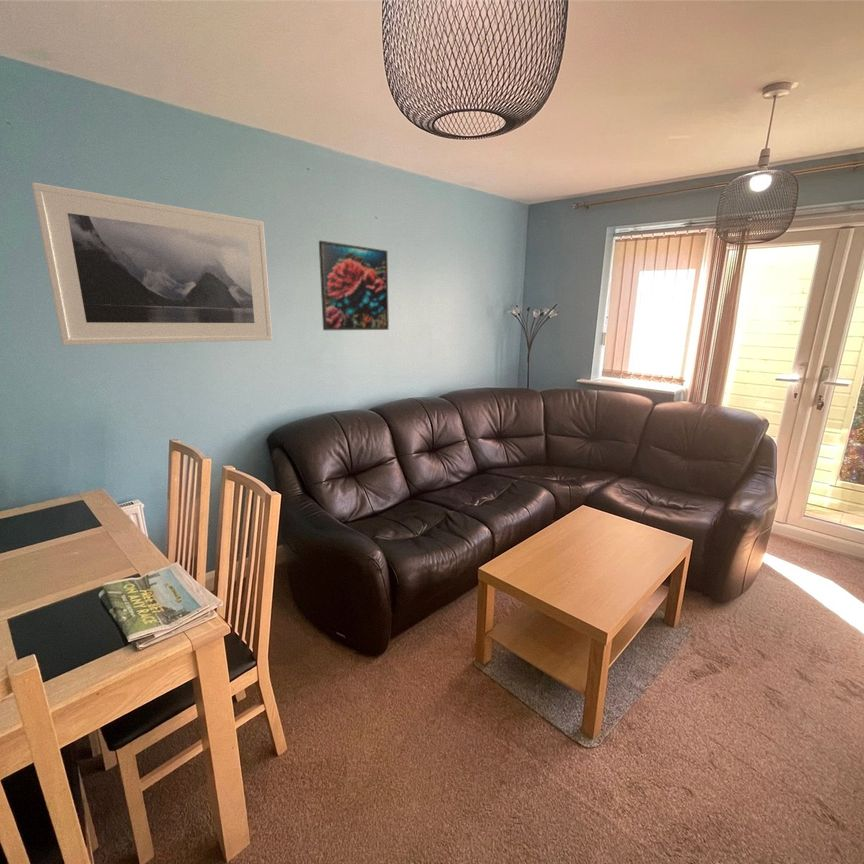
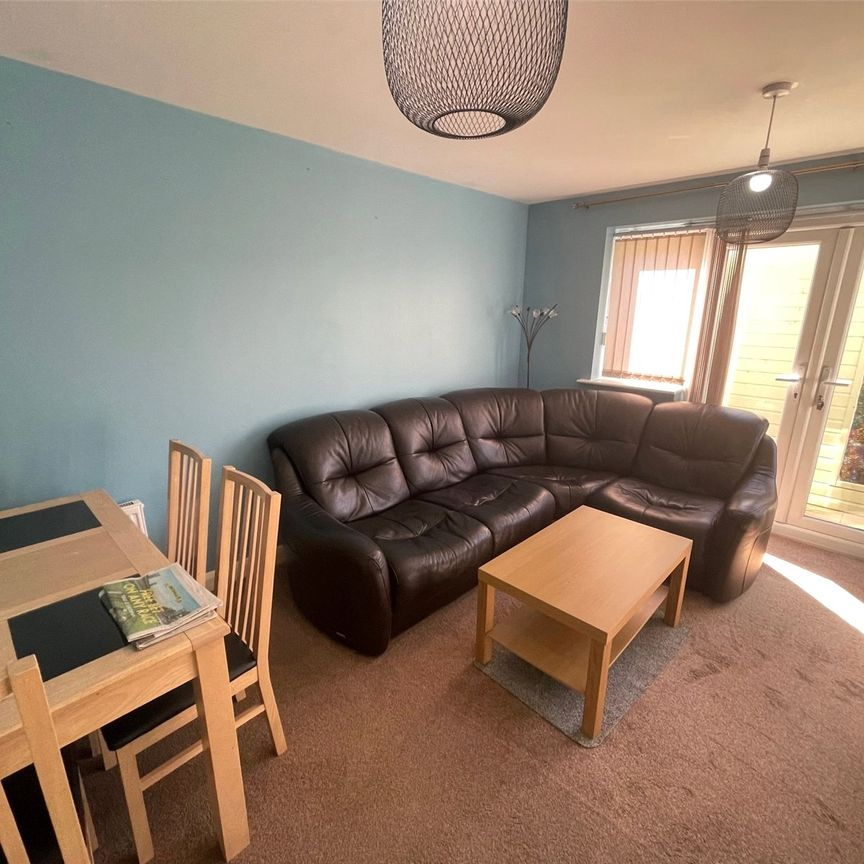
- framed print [318,240,390,331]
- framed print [31,182,273,346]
